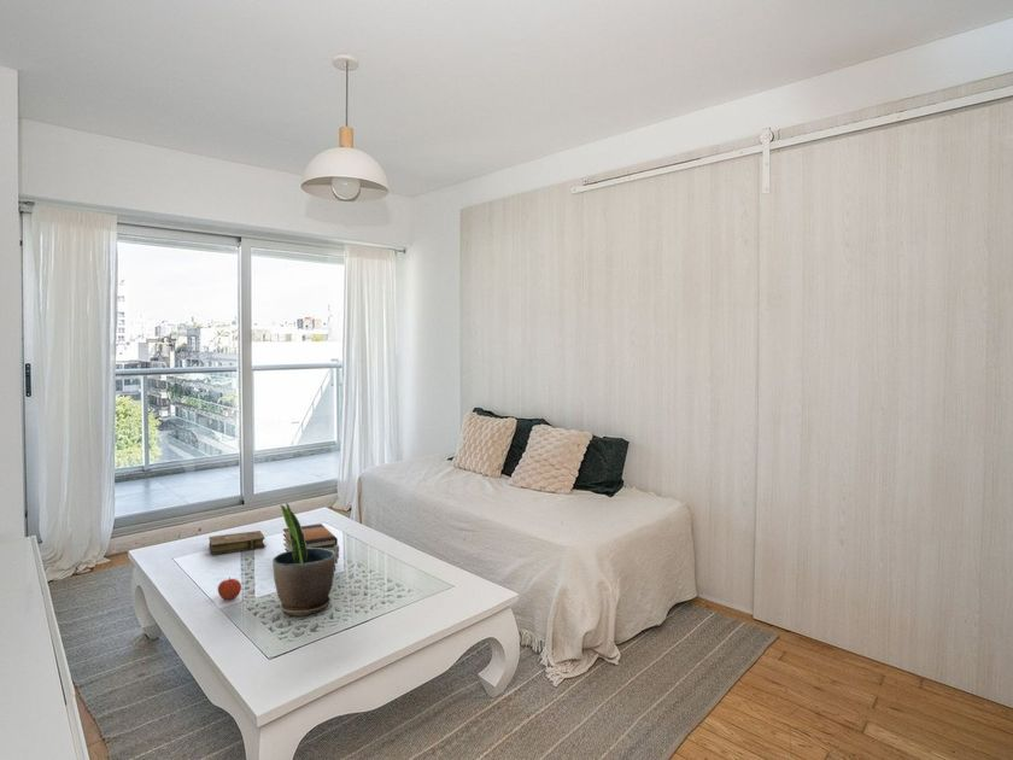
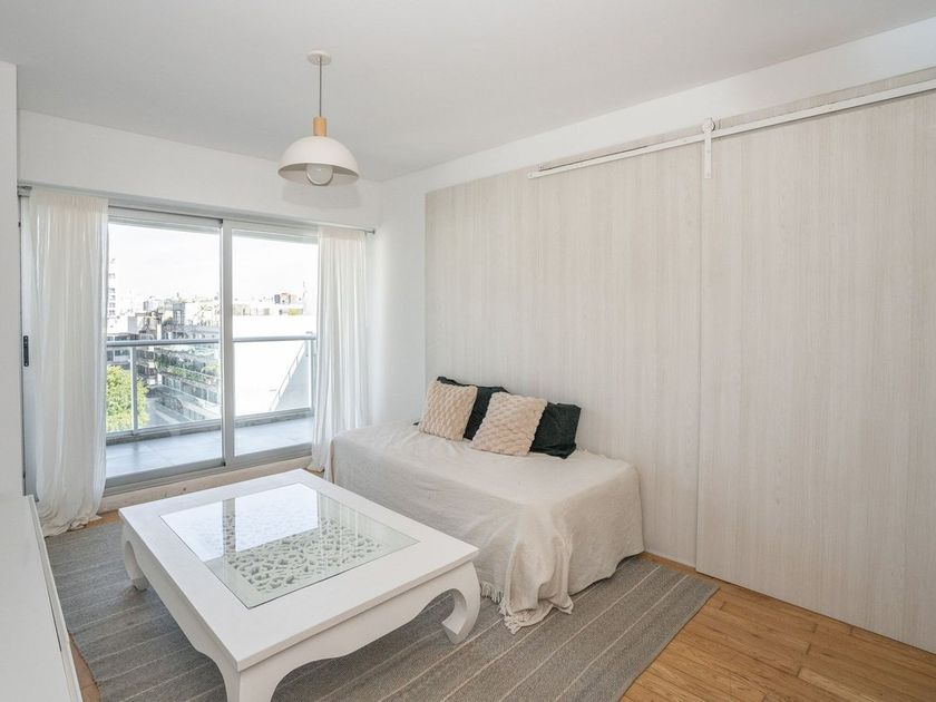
- apple [217,577,242,601]
- book [207,530,267,555]
- potted plant [271,502,336,618]
- book stack [282,522,340,572]
